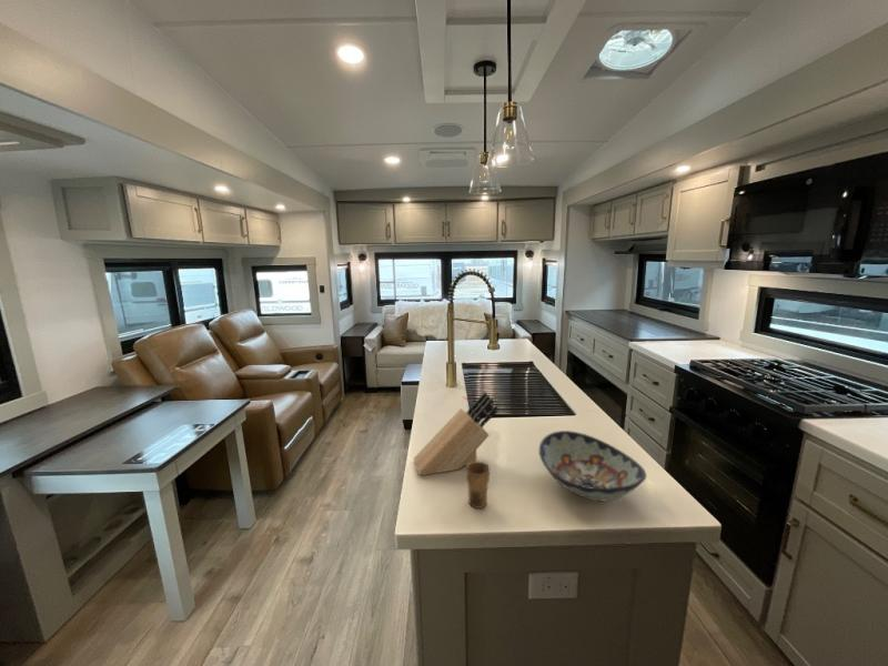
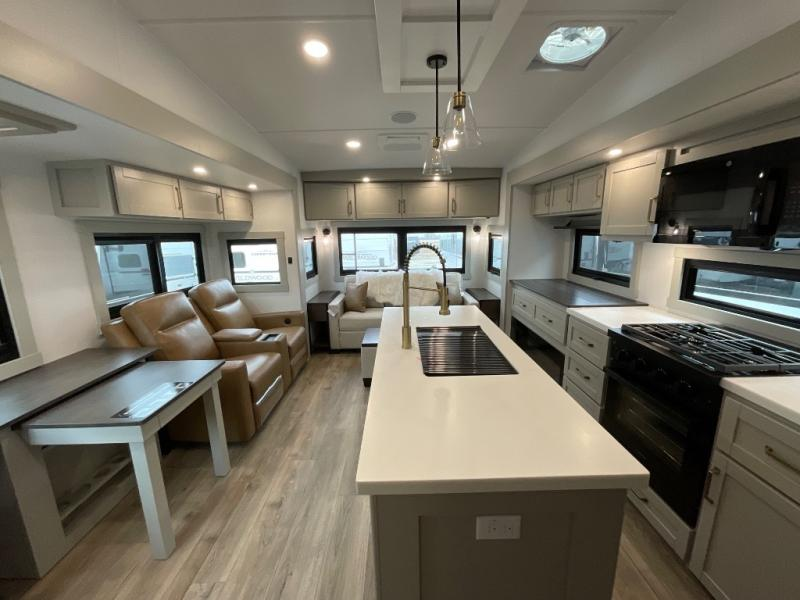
- knife block [413,391,500,476]
- decorative bowl [538,430,647,502]
- cup [465,461,491,509]
